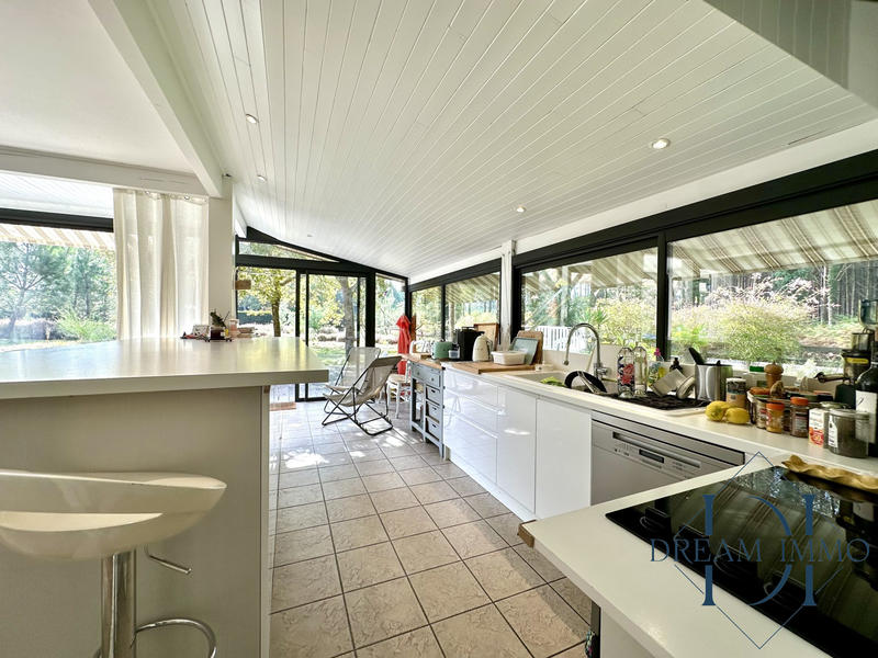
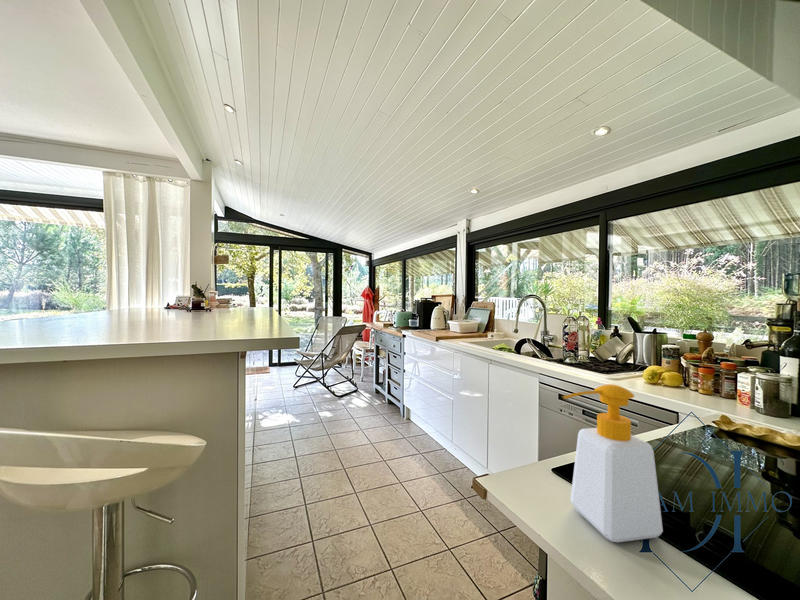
+ soap bottle [561,383,664,543]
